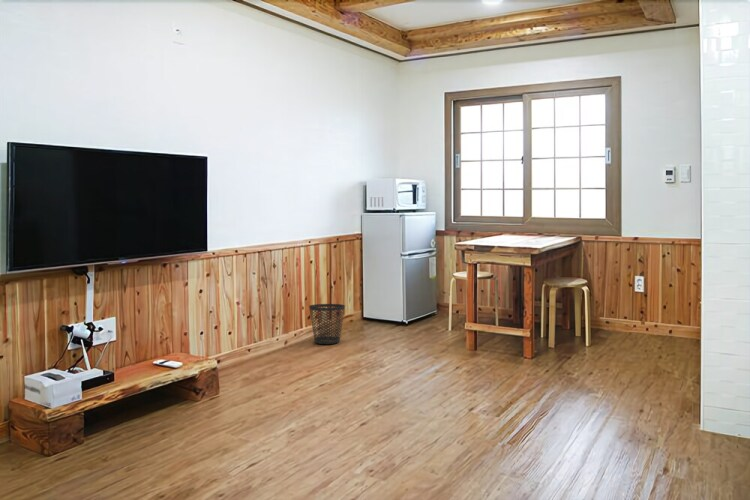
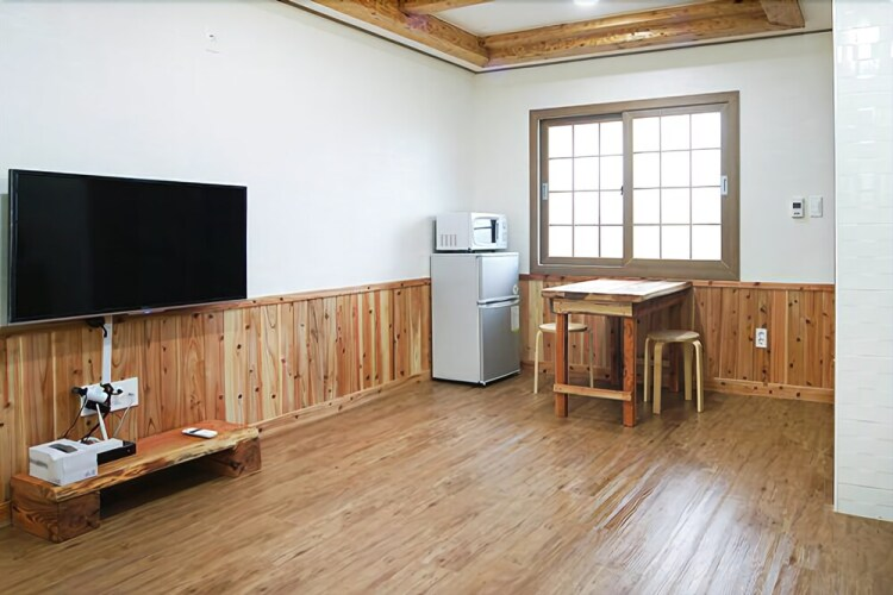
- wastebasket [308,303,346,345]
